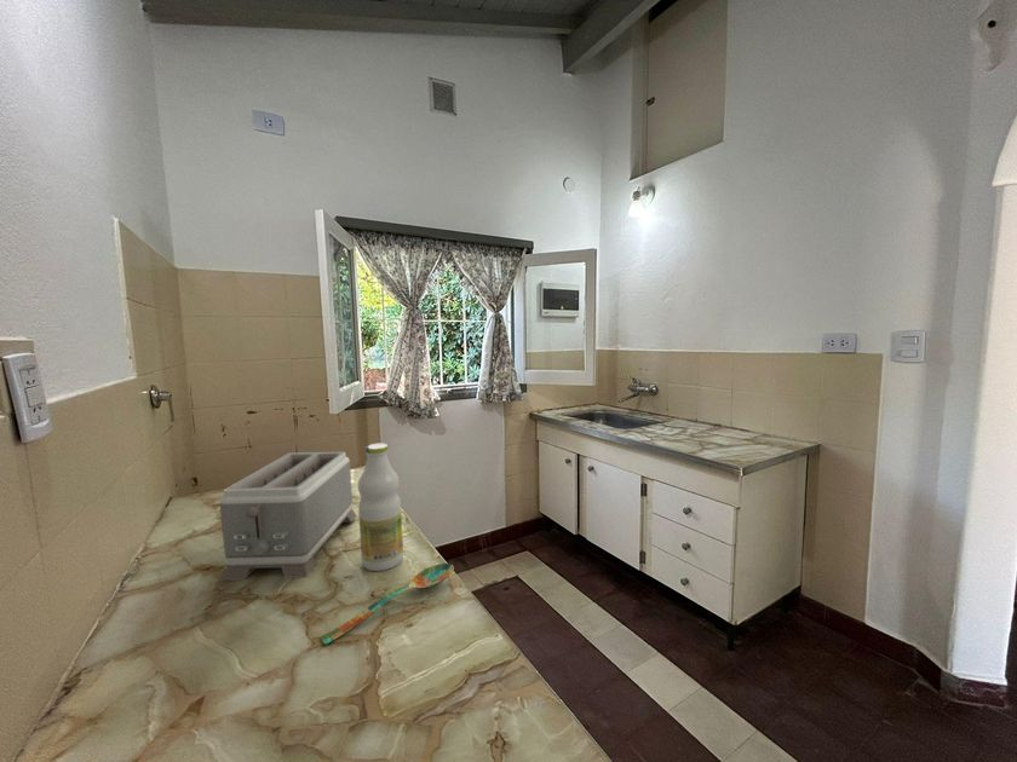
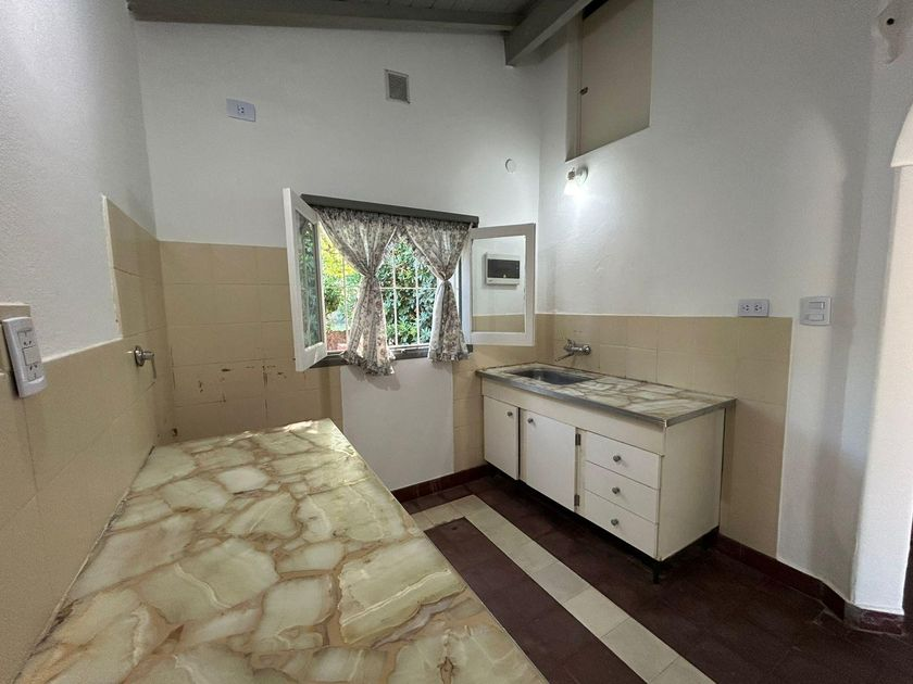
- bottle [357,443,404,572]
- spoon [320,562,455,646]
- toaster [218,451,357,582]
